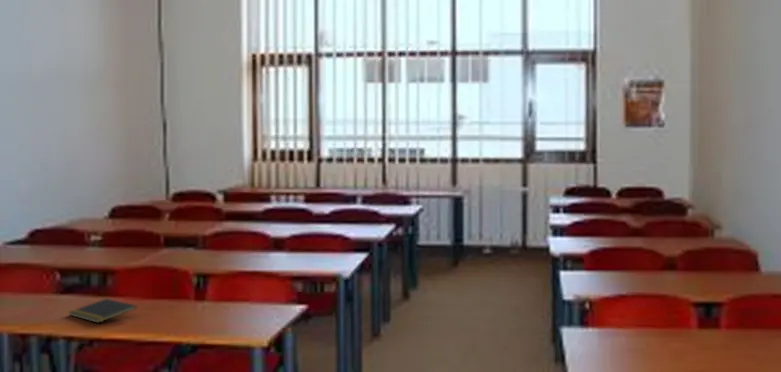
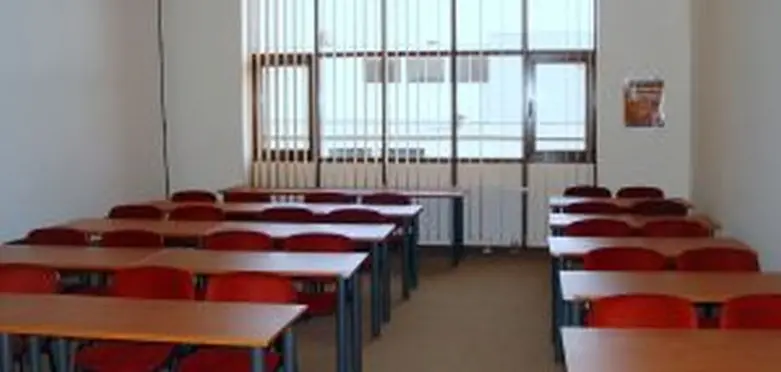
- notepad [68,298,138,324]
